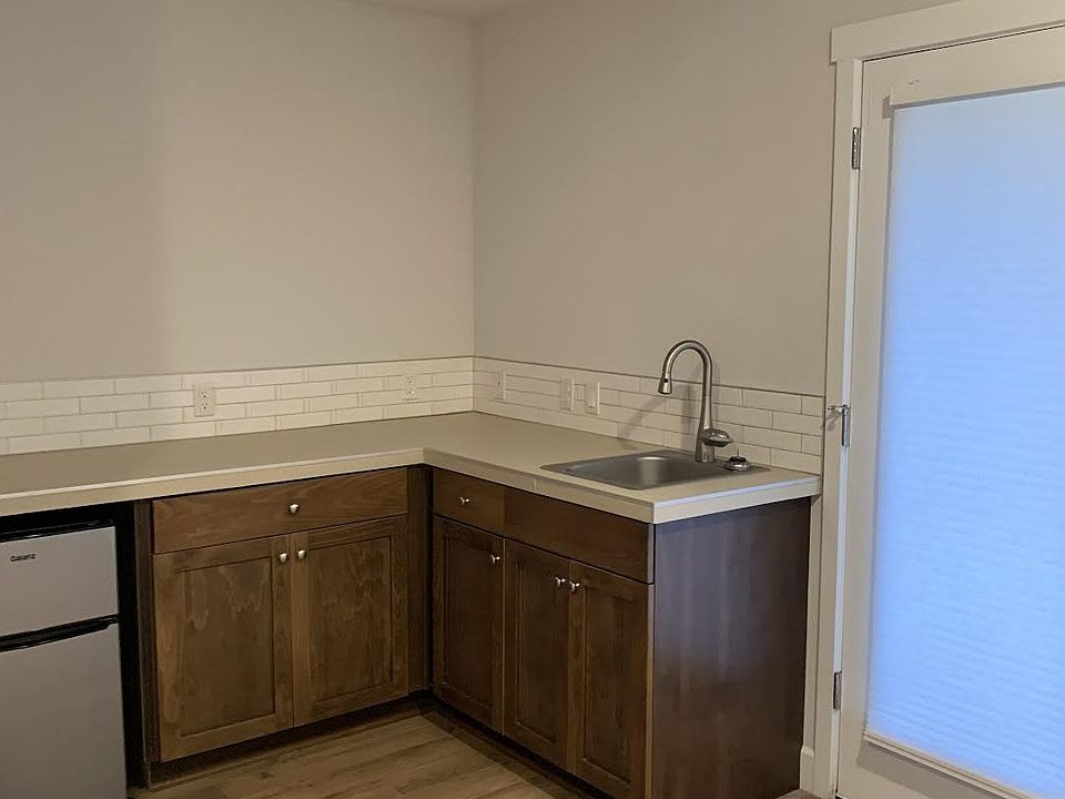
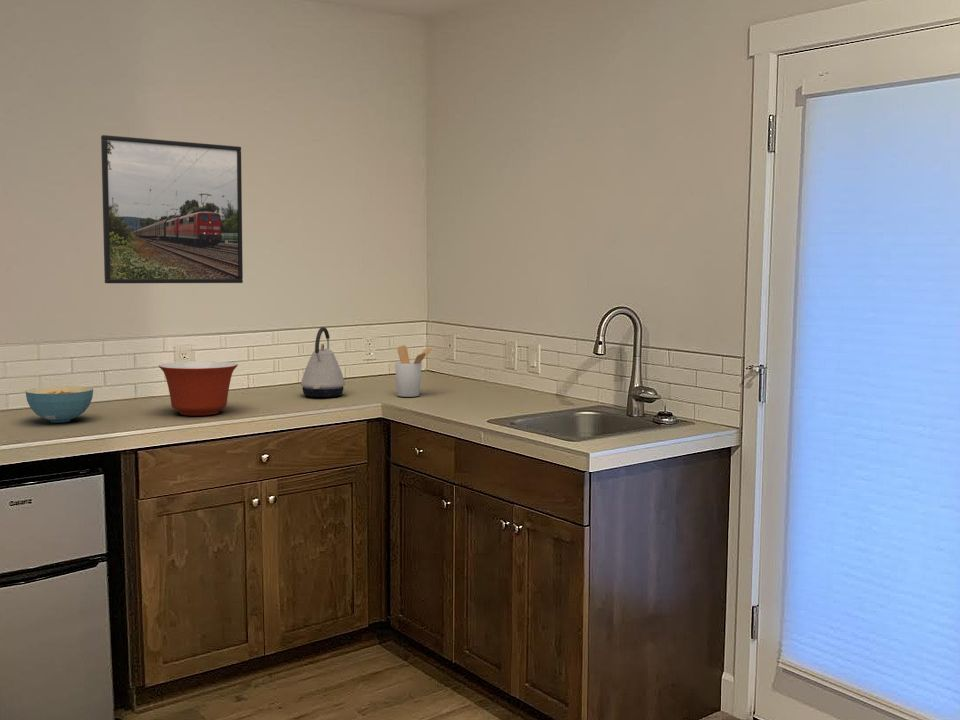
+ cereal bowl [25,385,94,423]
+ kettle [300,326,346,398]
+ mixing bowl [158,360,239,417]
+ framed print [100,134,244,284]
+ utensil holder [394,344,433,398]
